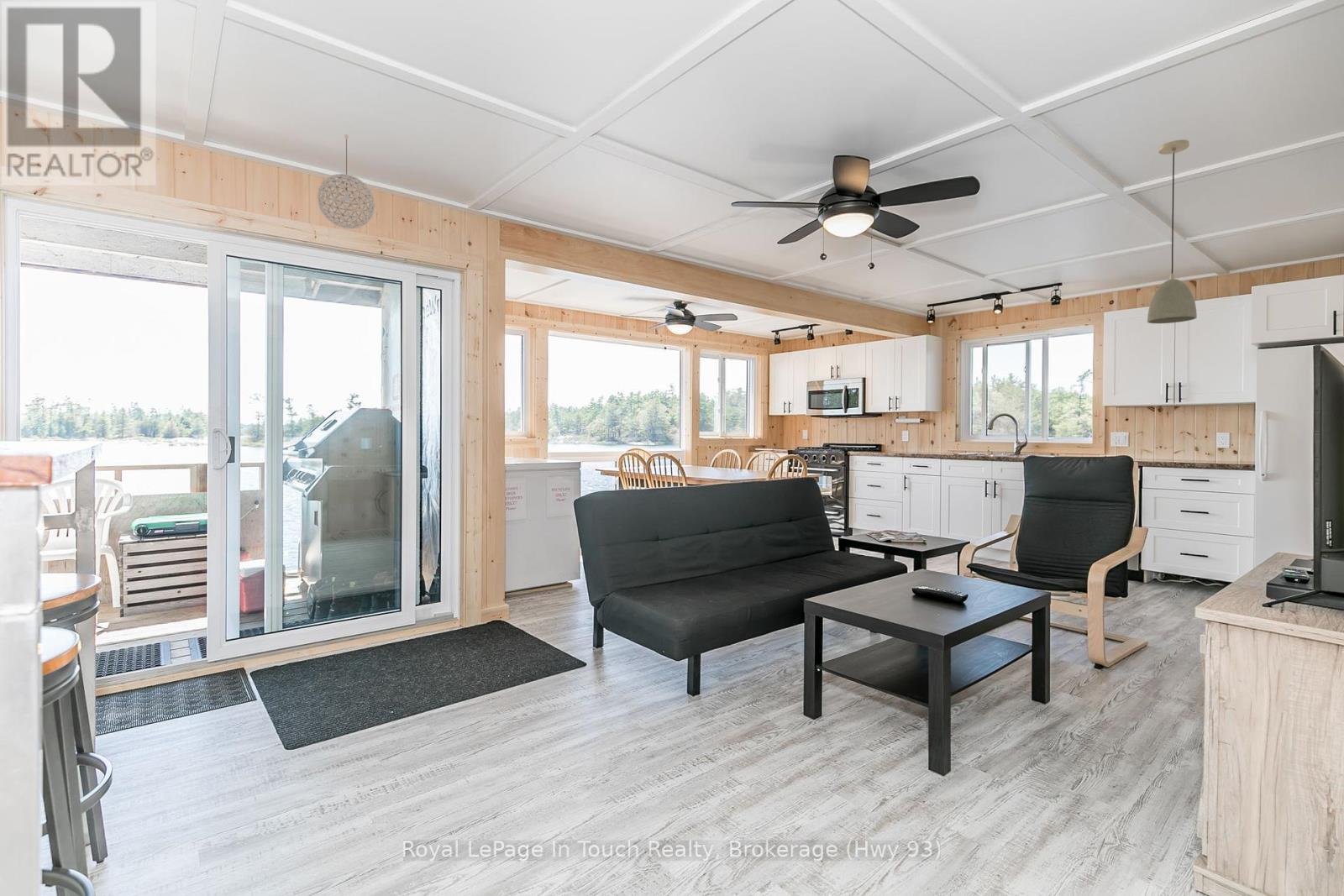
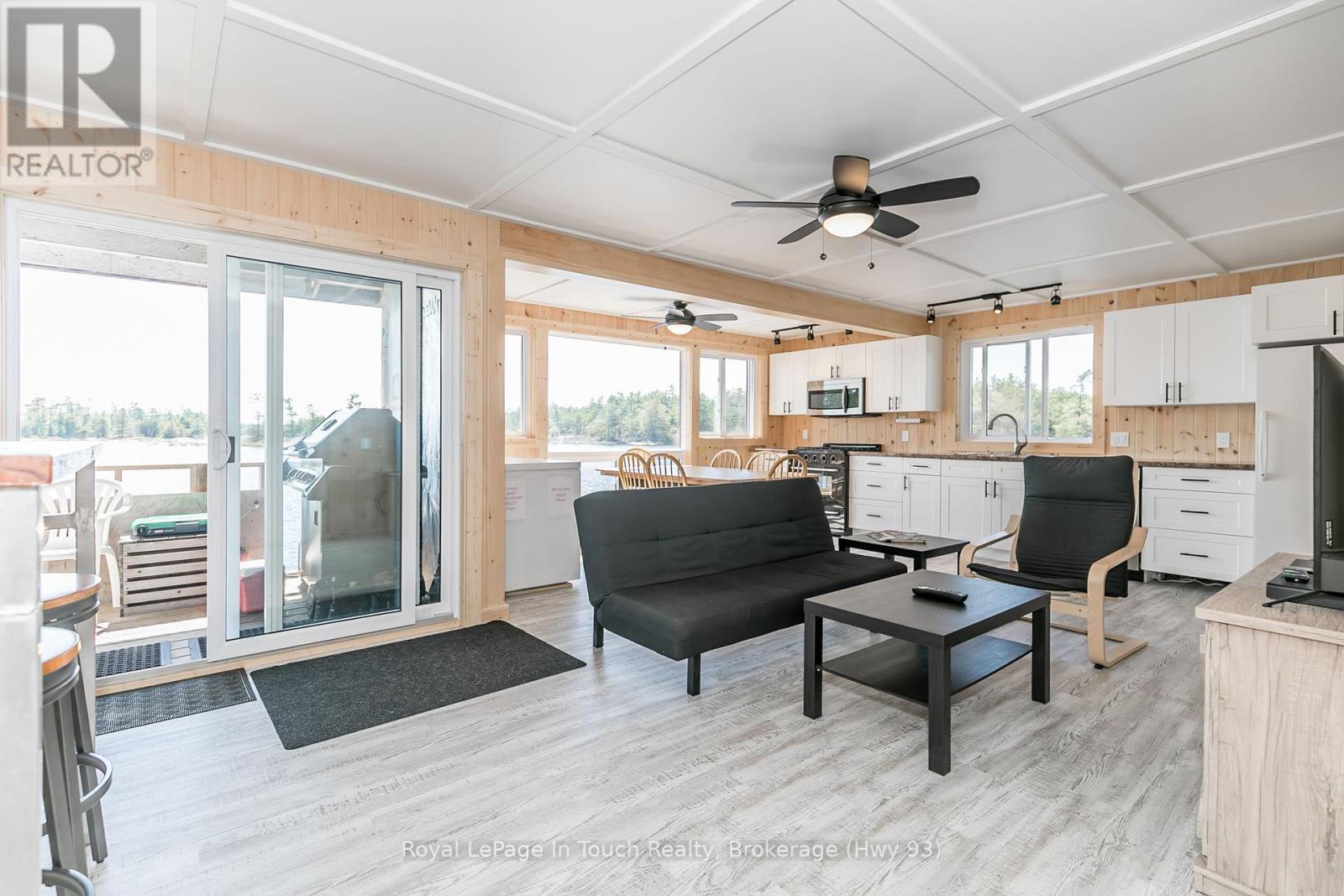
- light fixture [1147,139,1198,324]
- pendant light [317,134,375,229]
